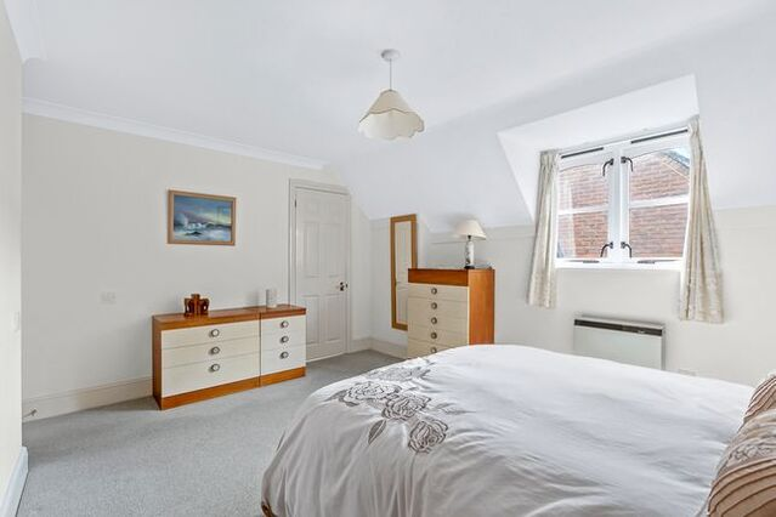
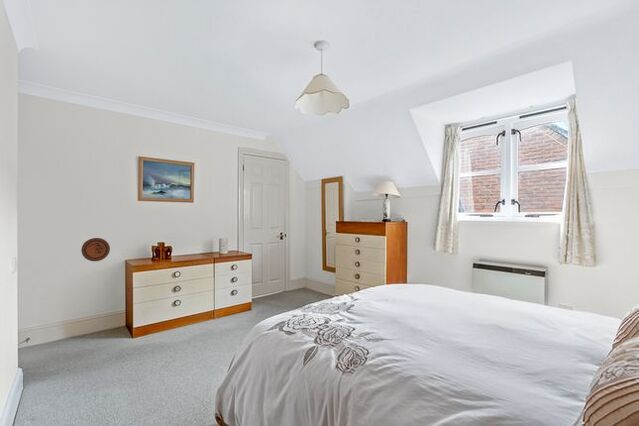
+ decorative plate [80,237,111,262]
